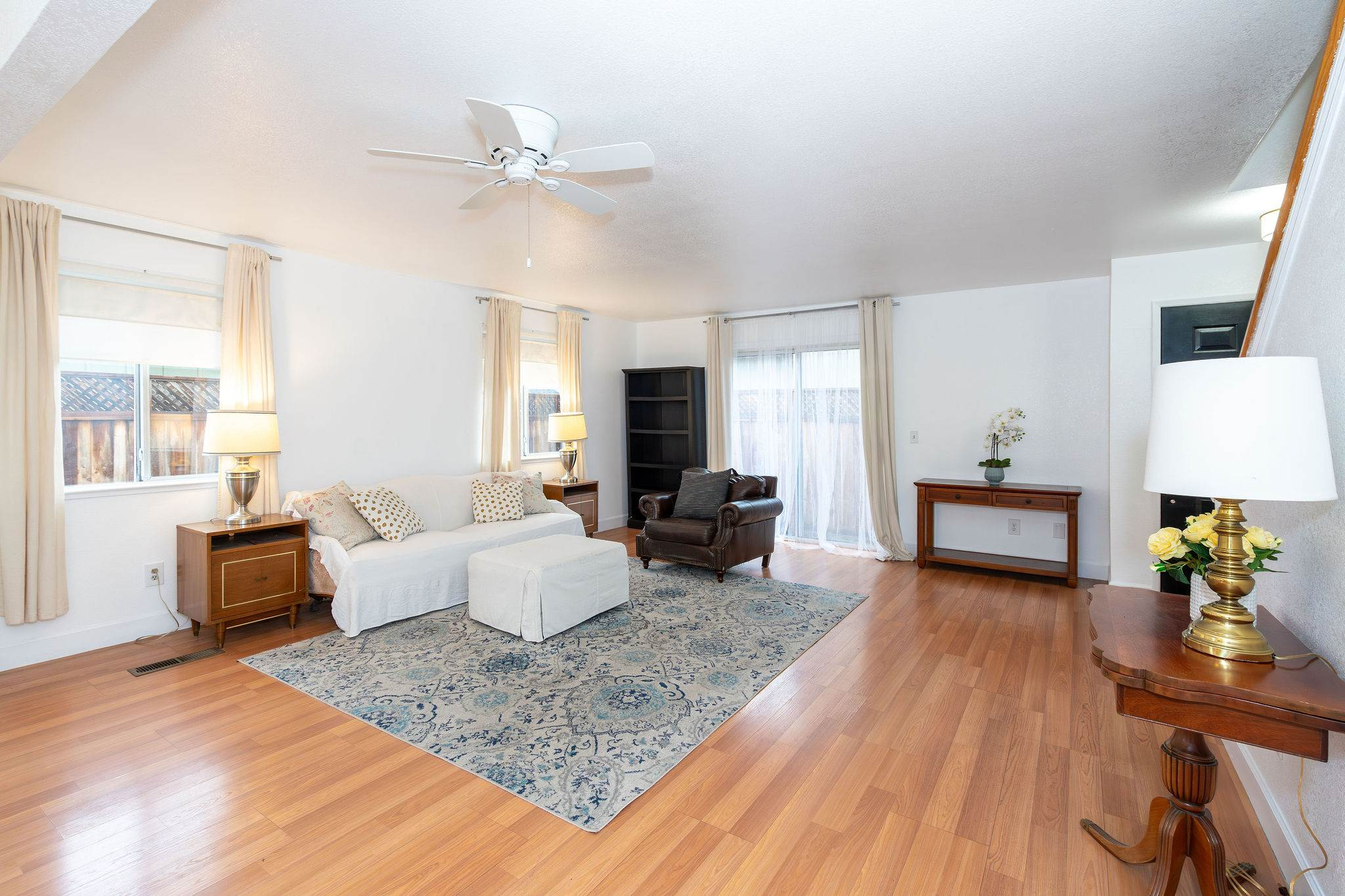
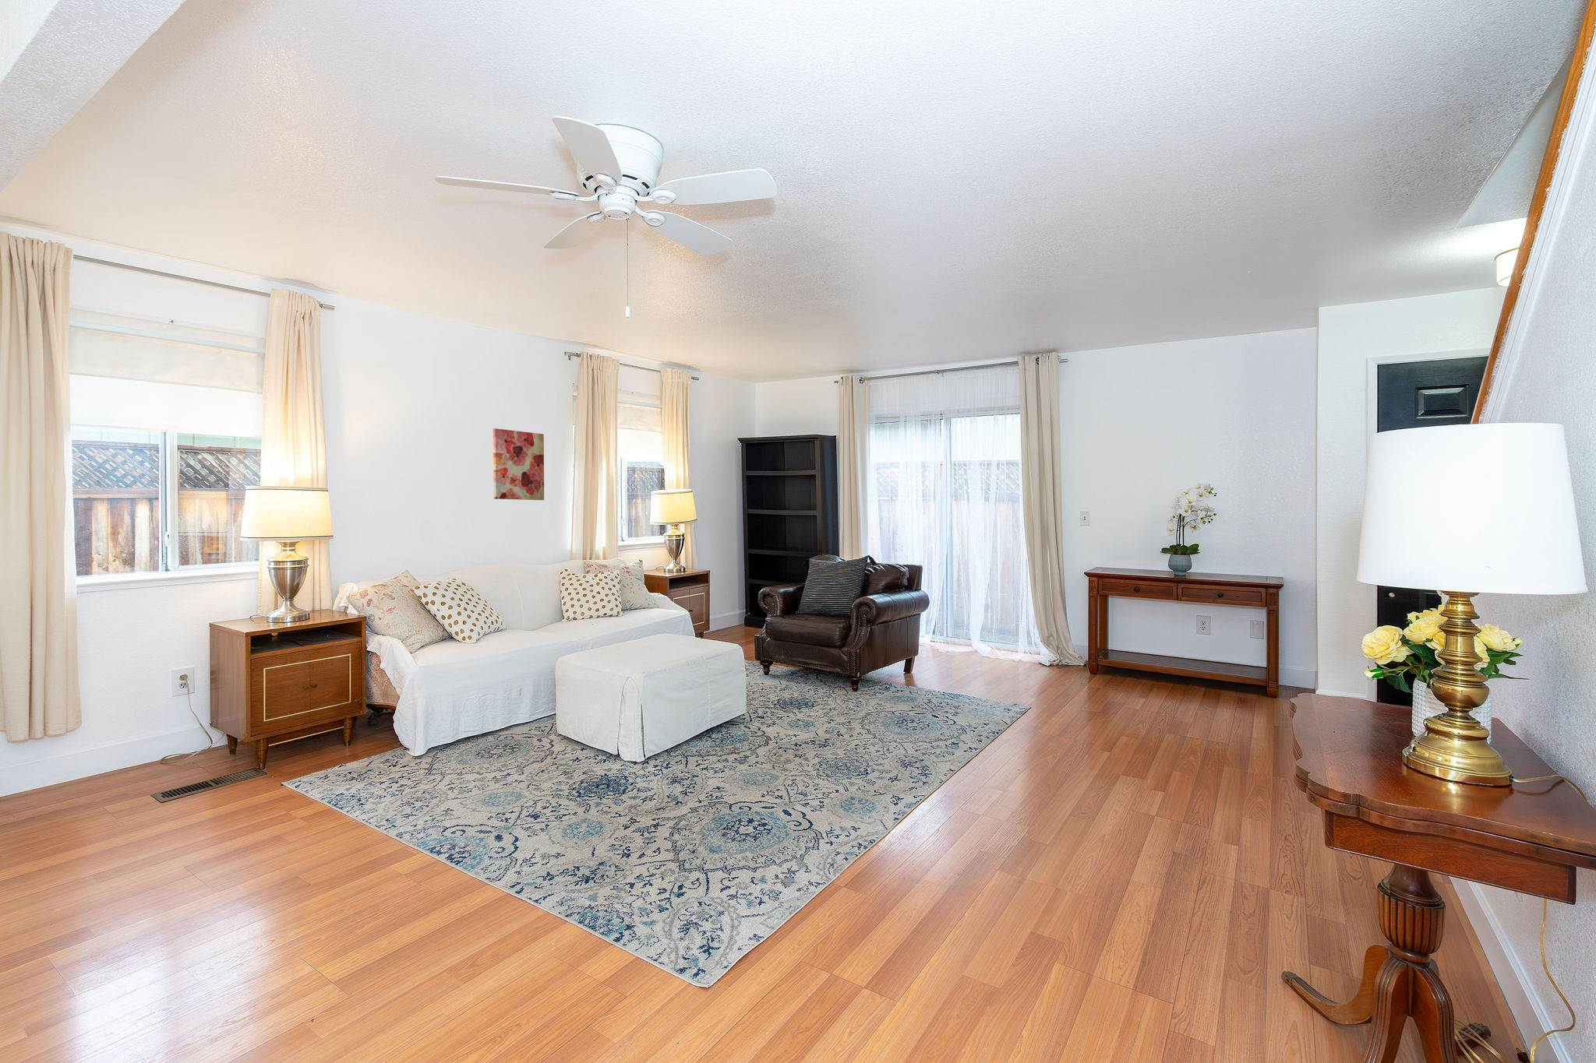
+ wall art [492,427,545,501]
